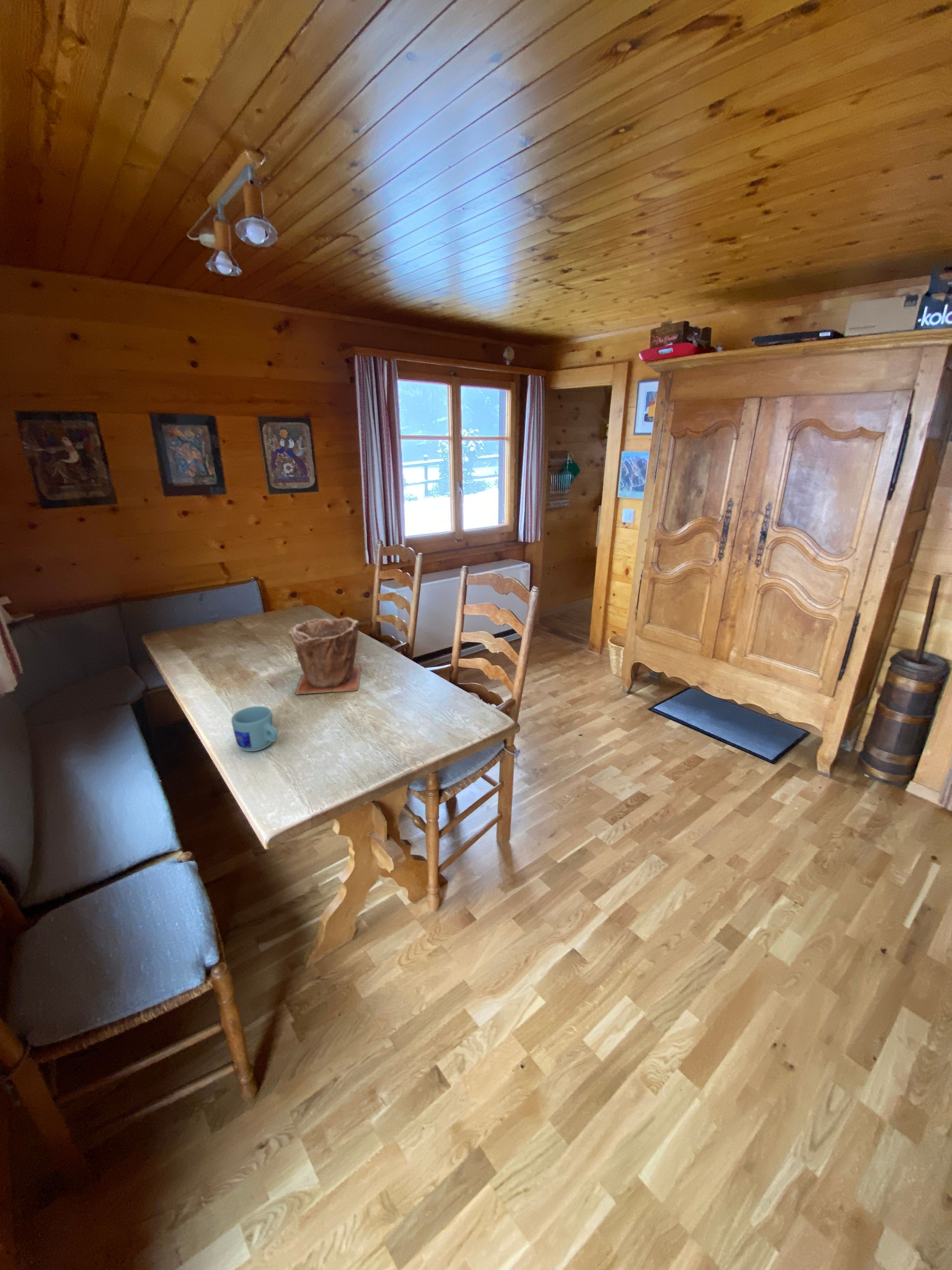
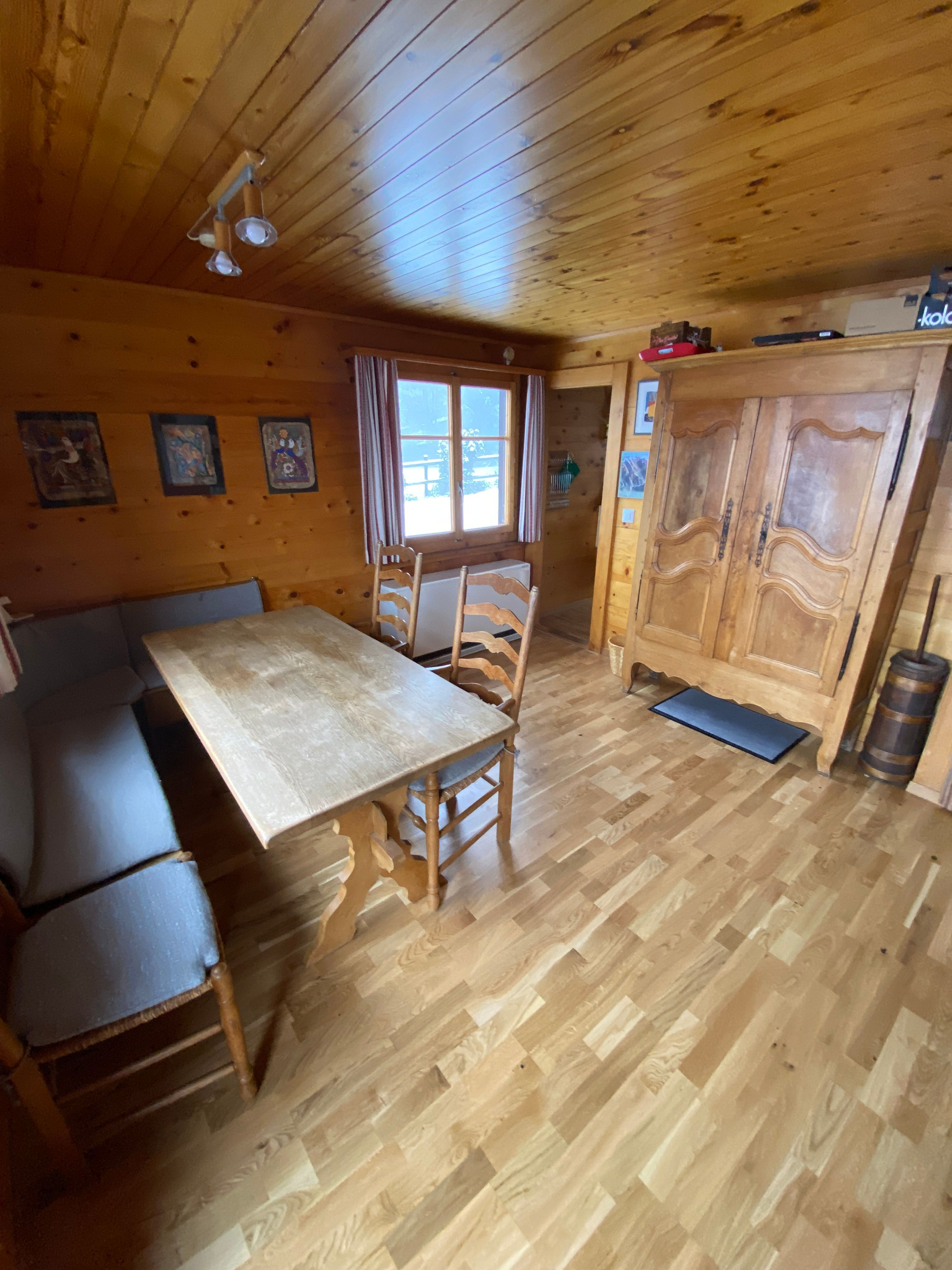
- plant pot [288,617,361,695]
- mug [231,706,279,752]
